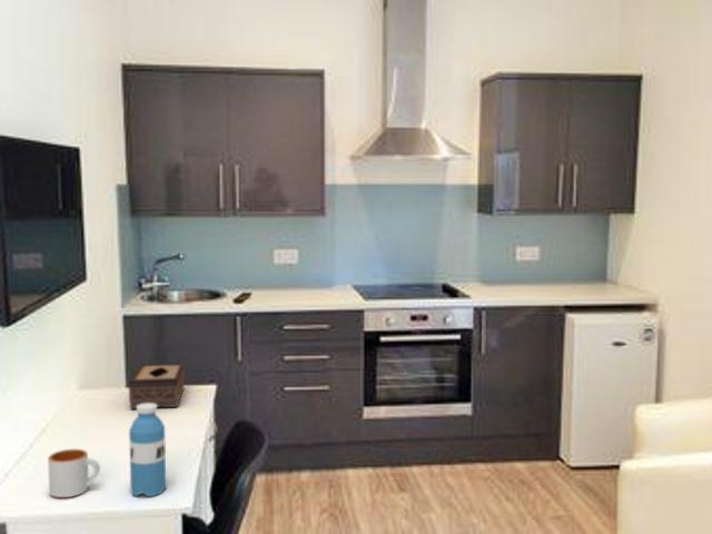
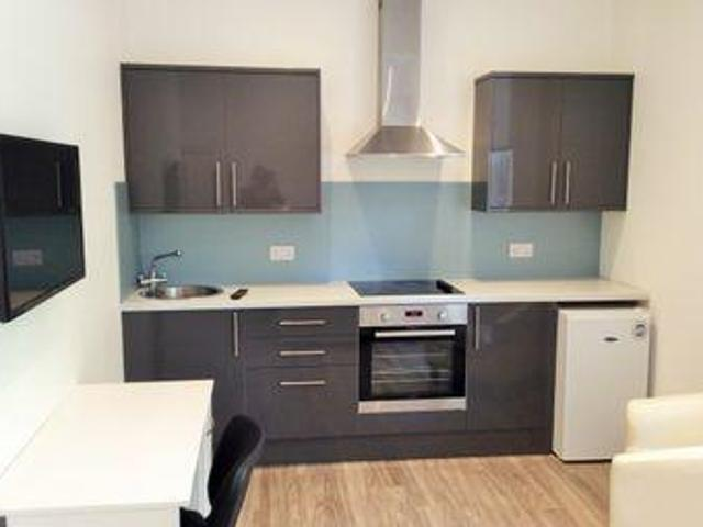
- water bottle [128,403,167,497]
- tissue box [128,362,186,409]
- mug [47,448,101,498]
